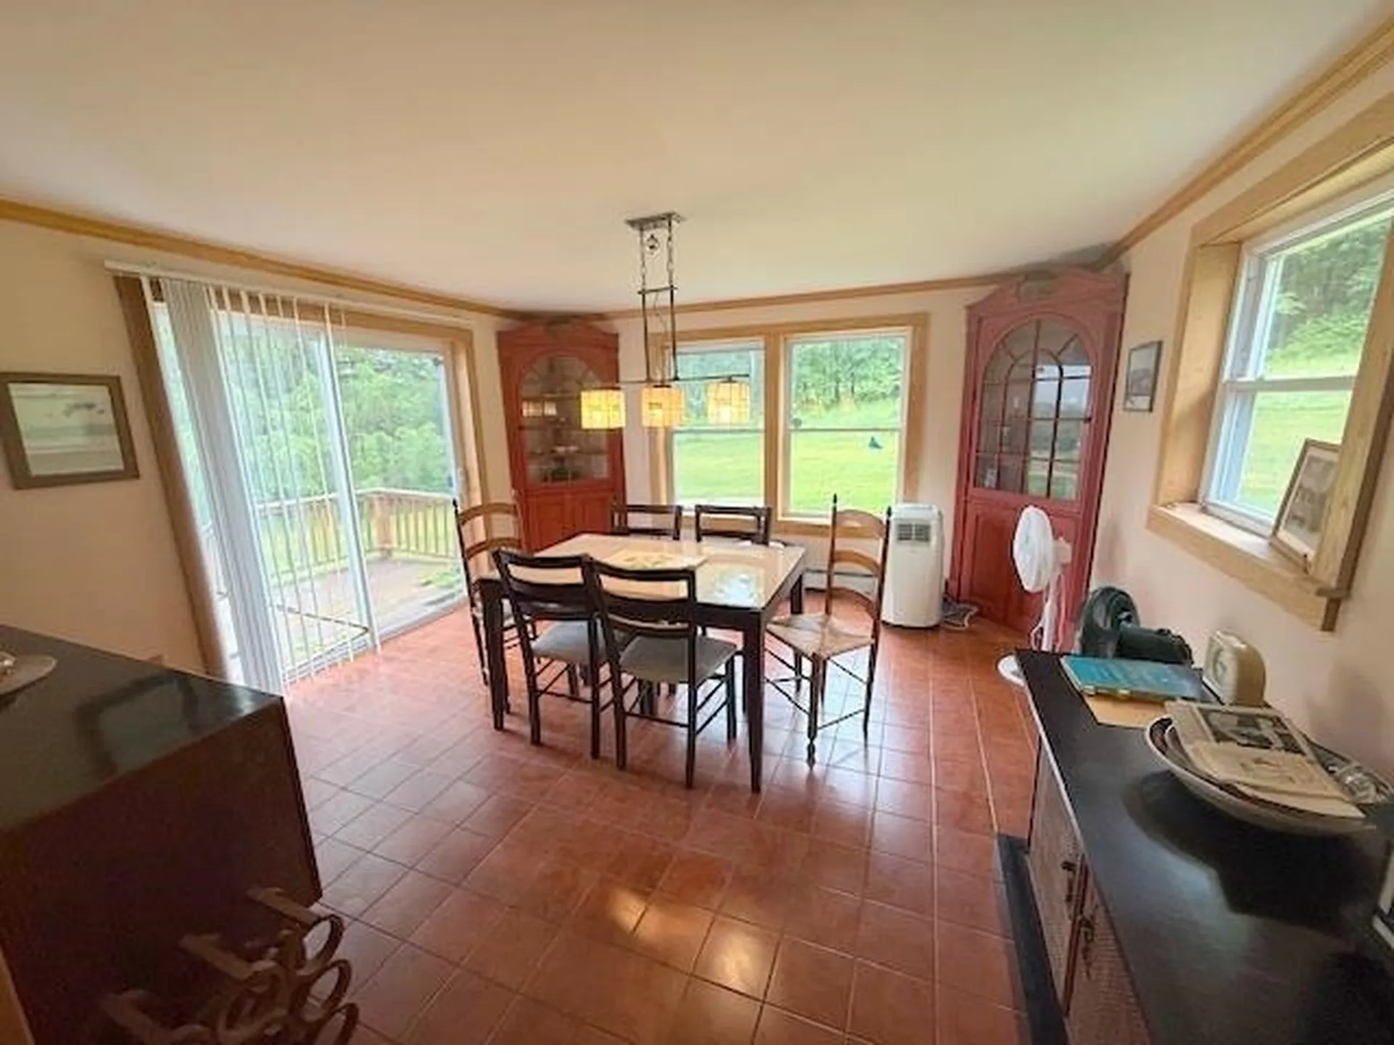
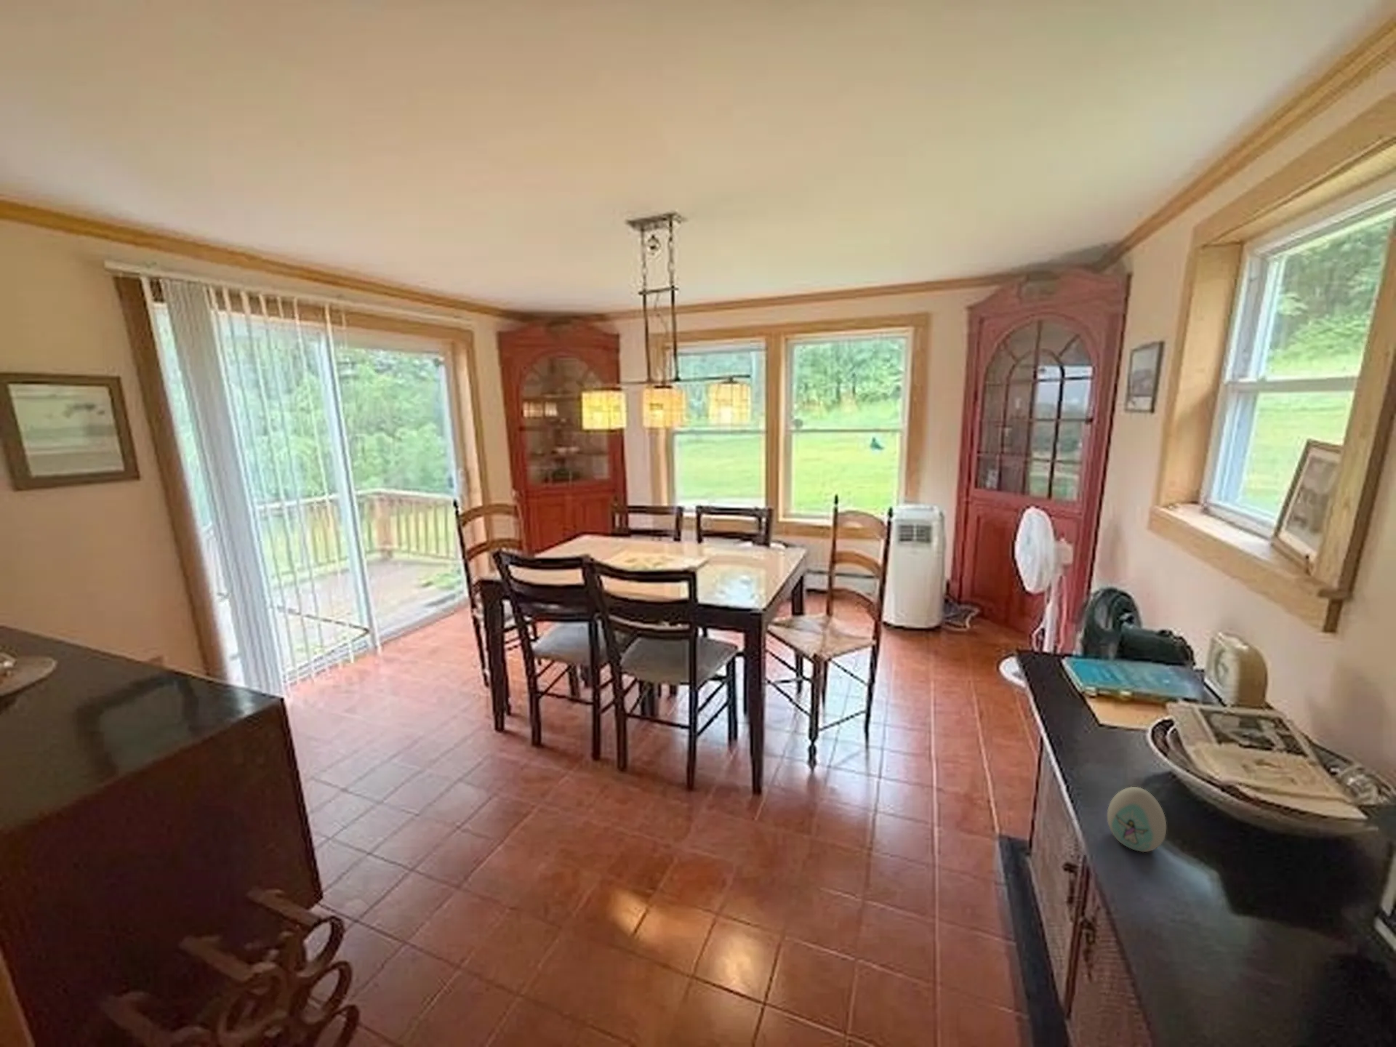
+ decorative egg [1107,786,1167,852]
